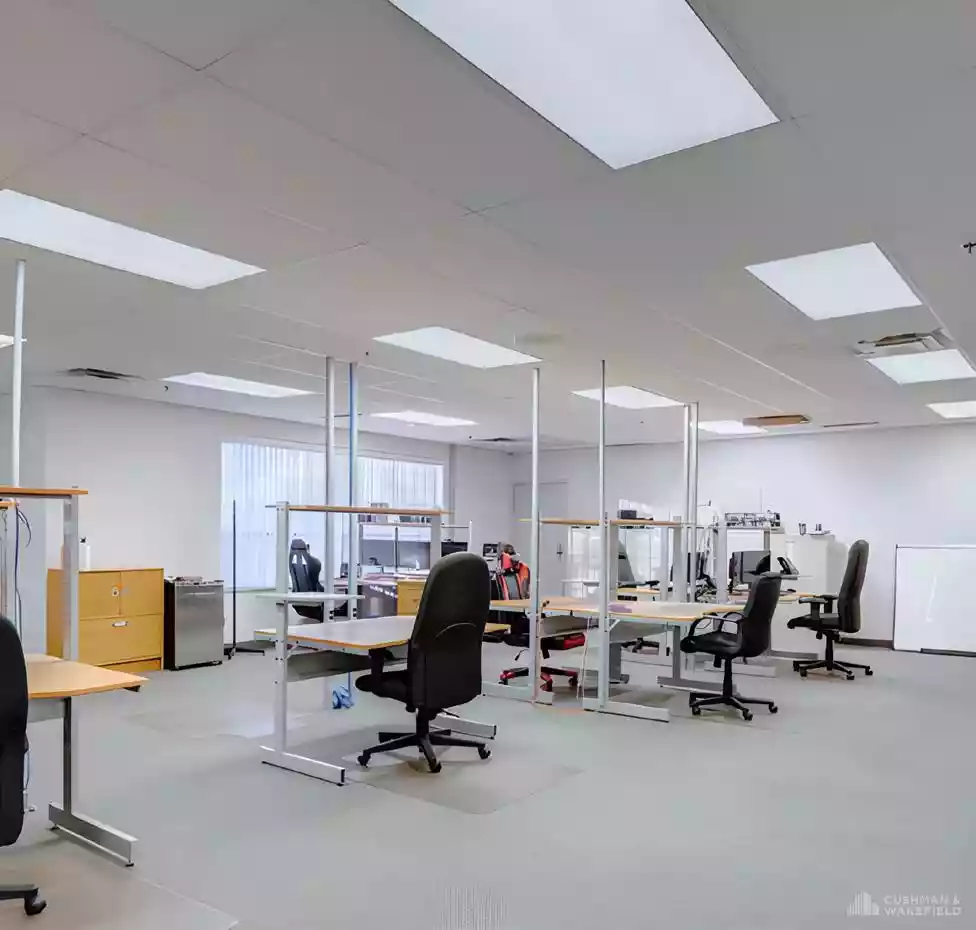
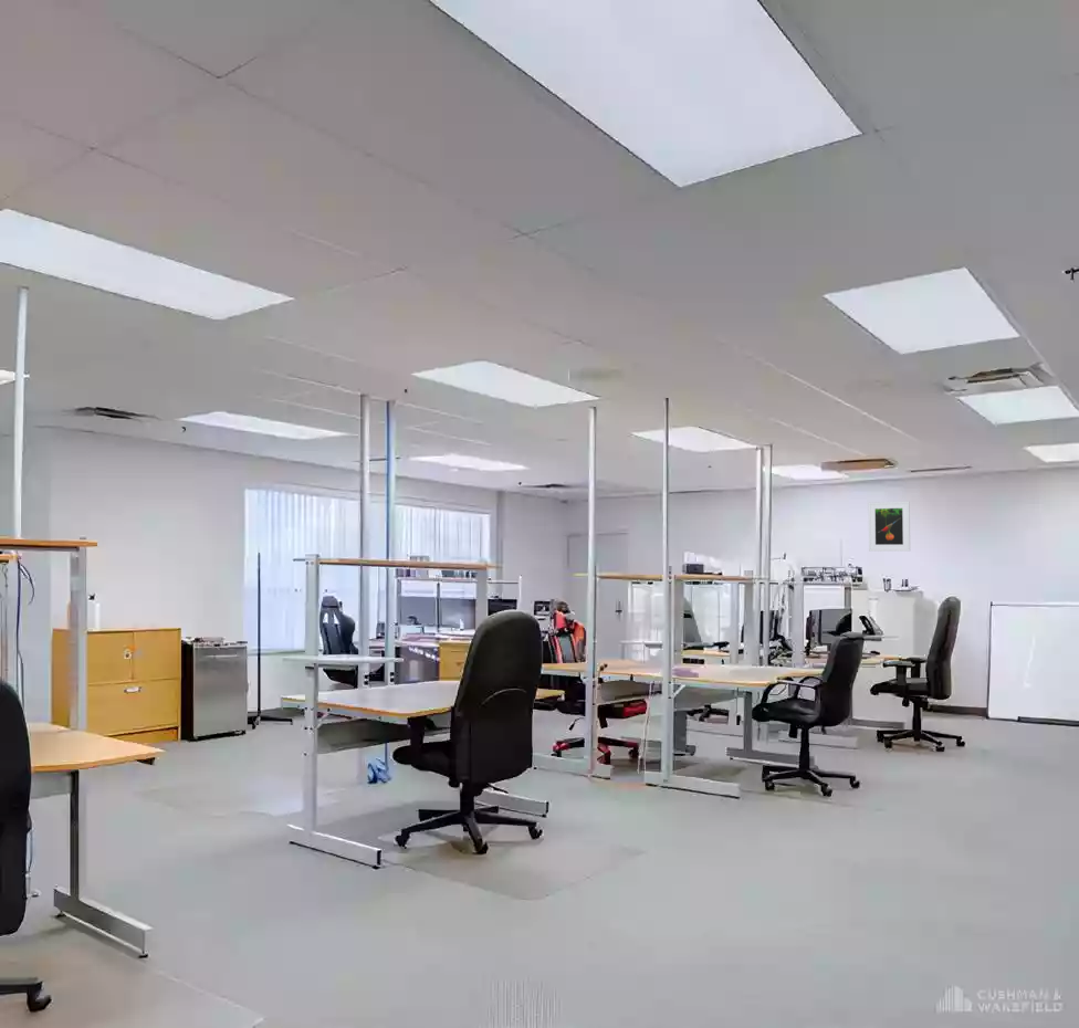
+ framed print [868,501,911,553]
